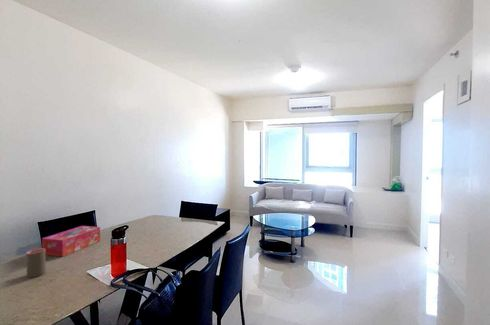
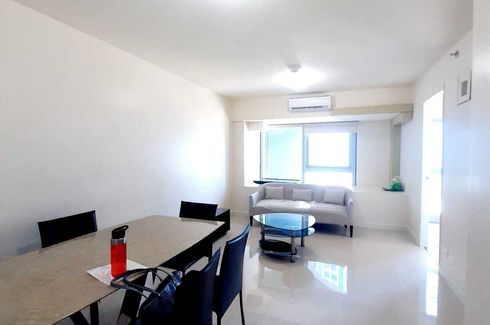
- tissue box [41,225,101,258]
- cup [26,247,47,279]
